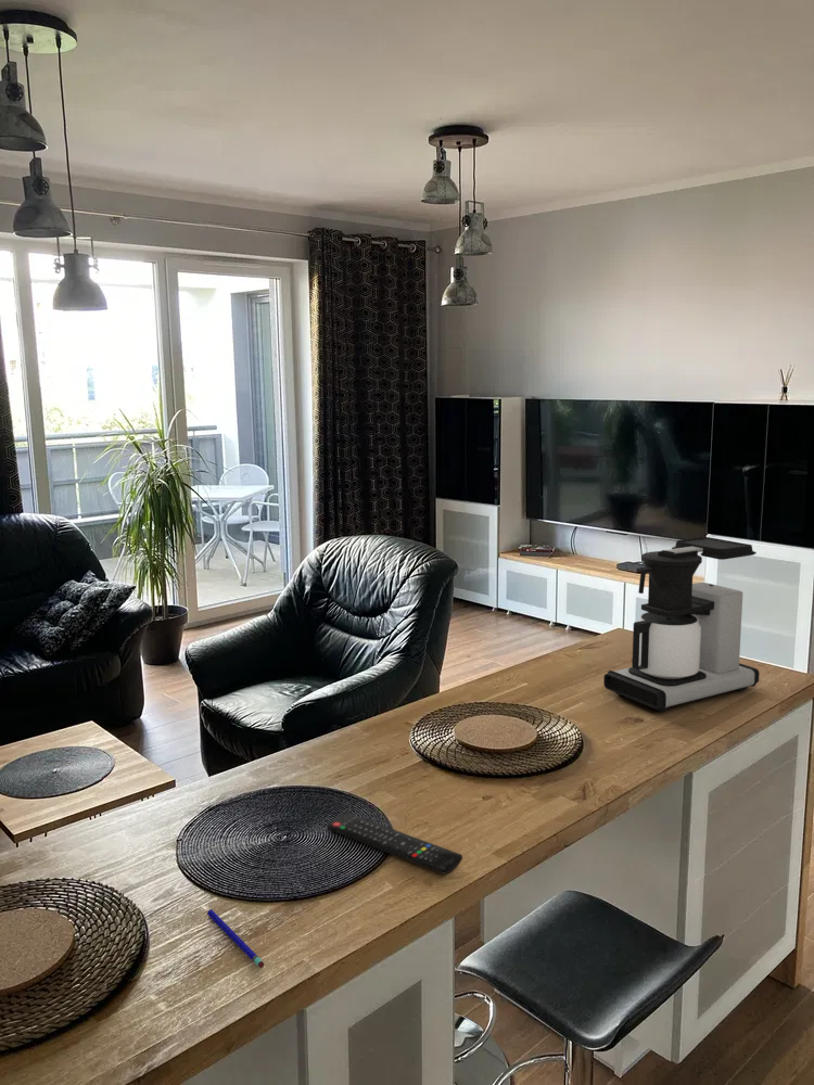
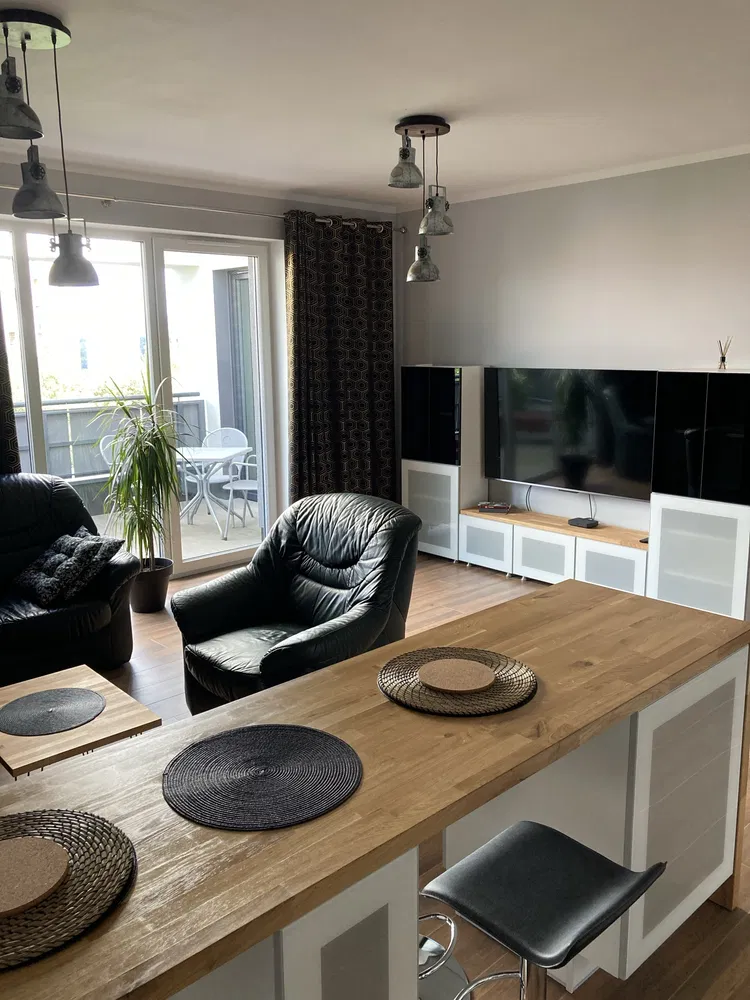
- remote control [327,812,463,875]
- coffee maker [602,536,761,713]
- pen [206,908,265,969]
